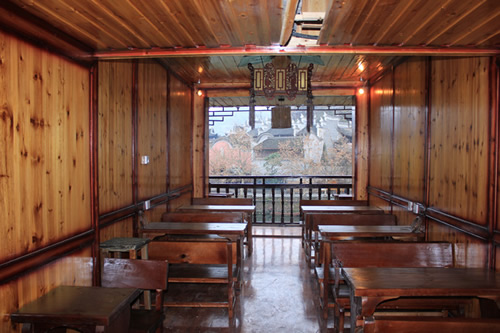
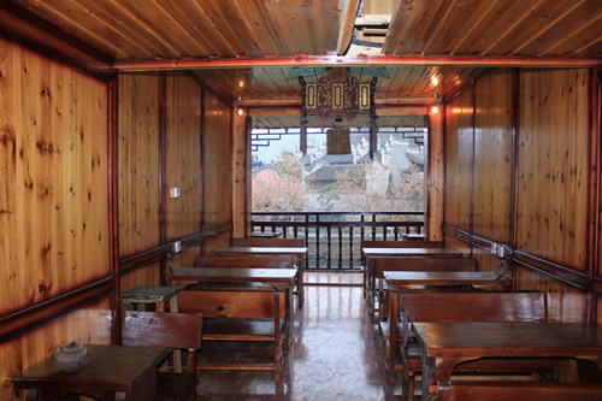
+ teapot [53,341,93,373]
